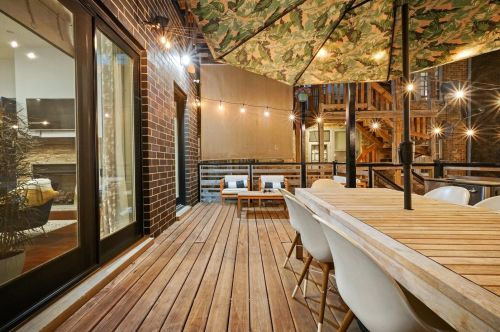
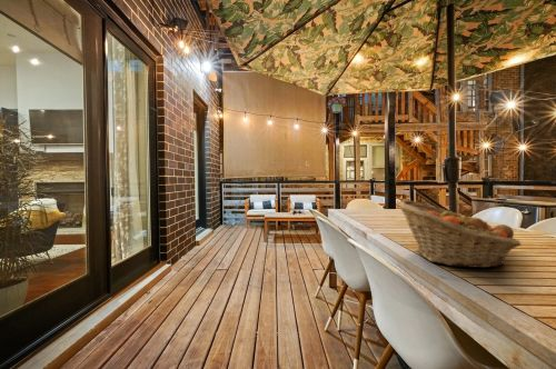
+ fruit basket [396,200,522,269]
